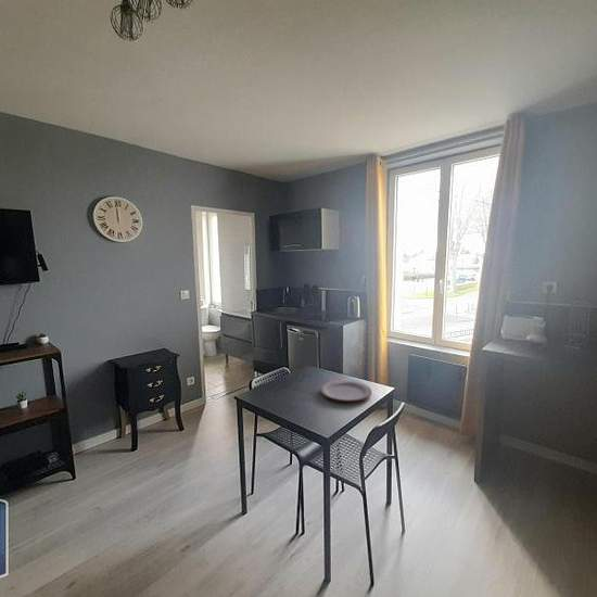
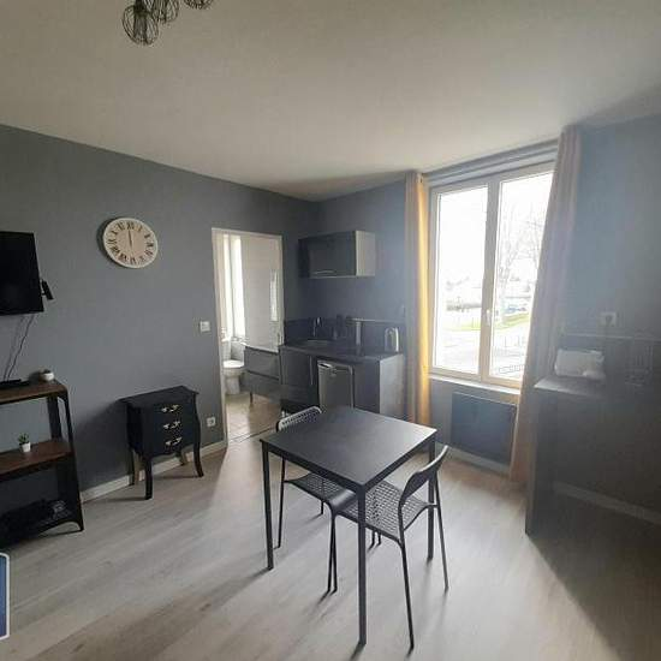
- plate [319,379,372,403]
